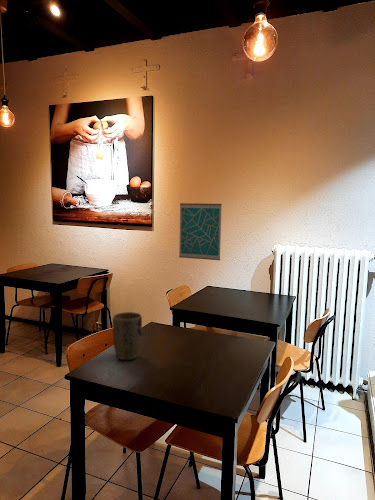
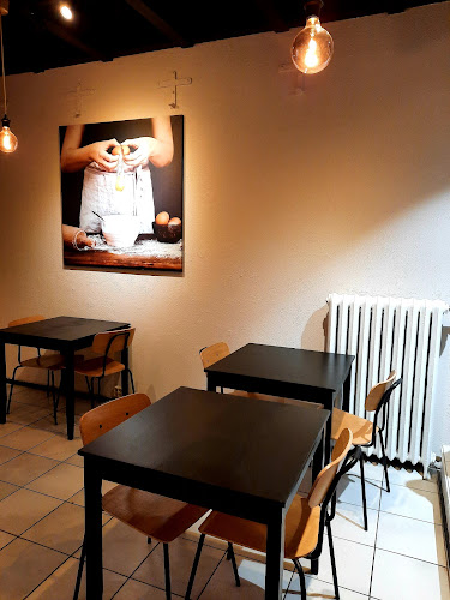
- wall art [178,202,223,261]
- plant pot [112,311,143,361]
